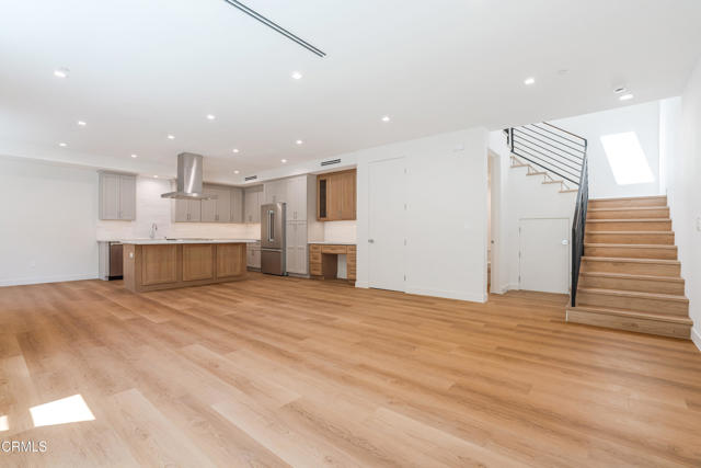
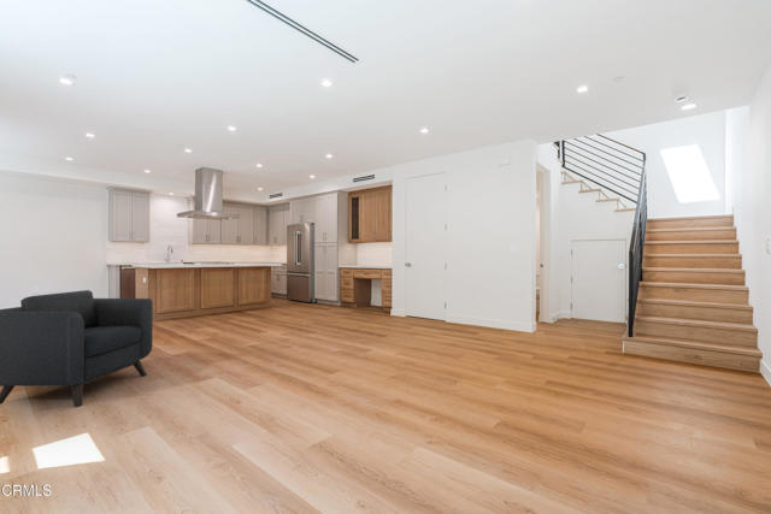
+ armchair [0,289,154,408]
